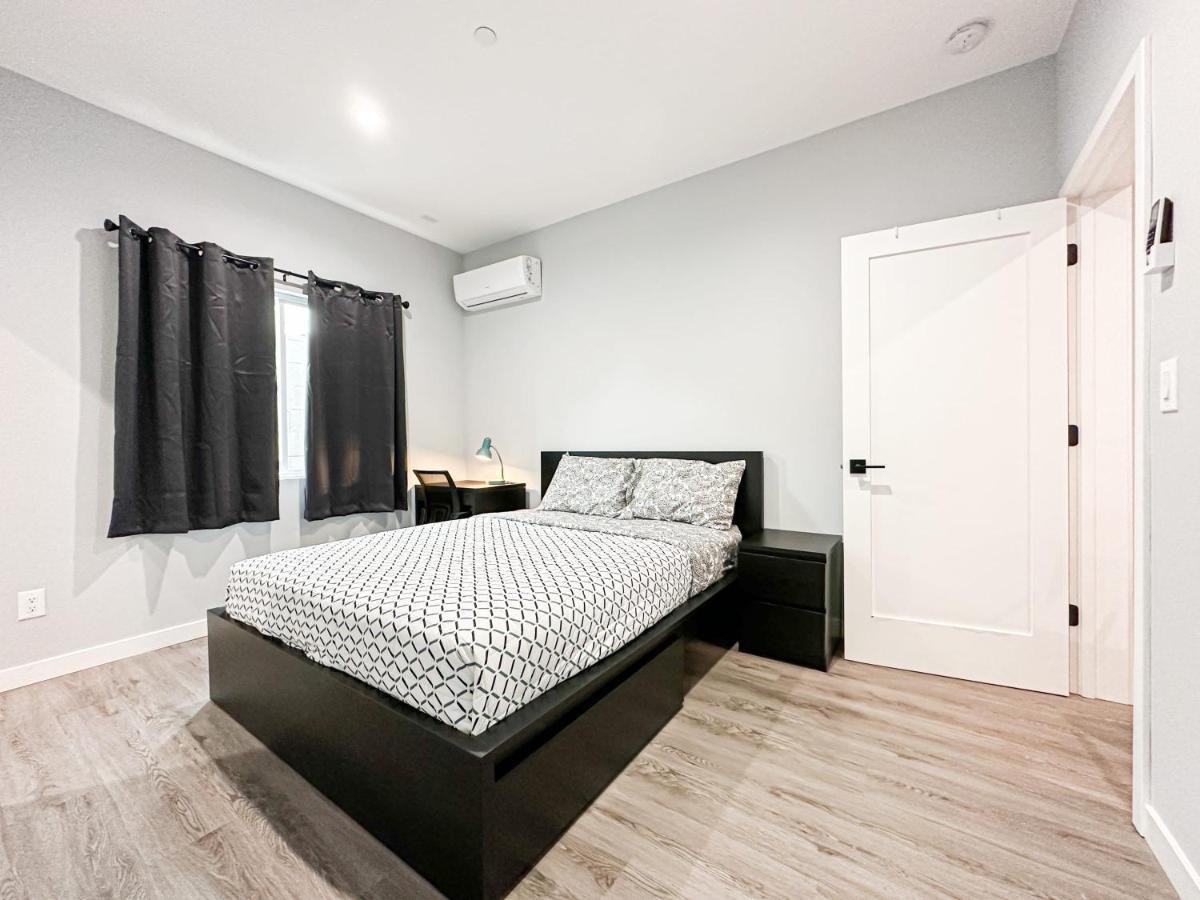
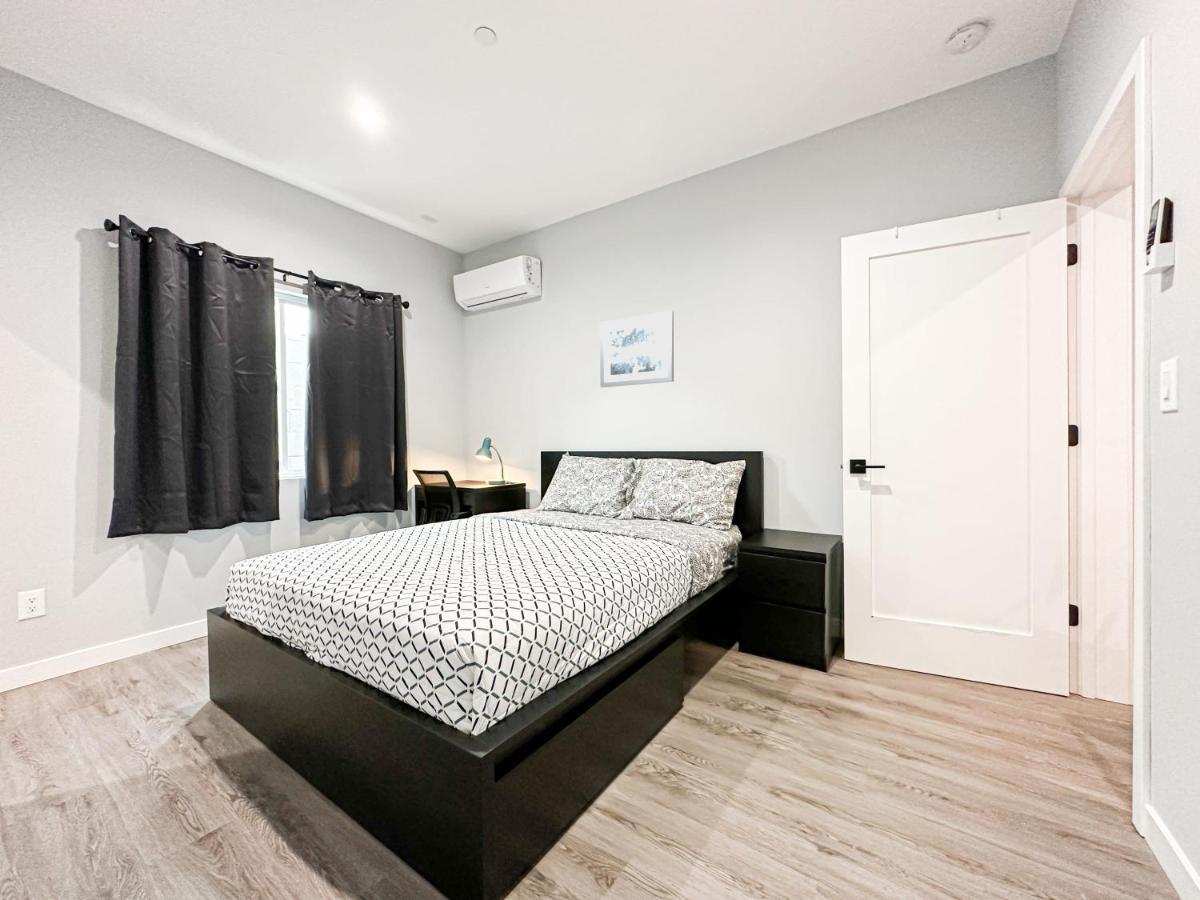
+ wall art [599,310,675,388]
